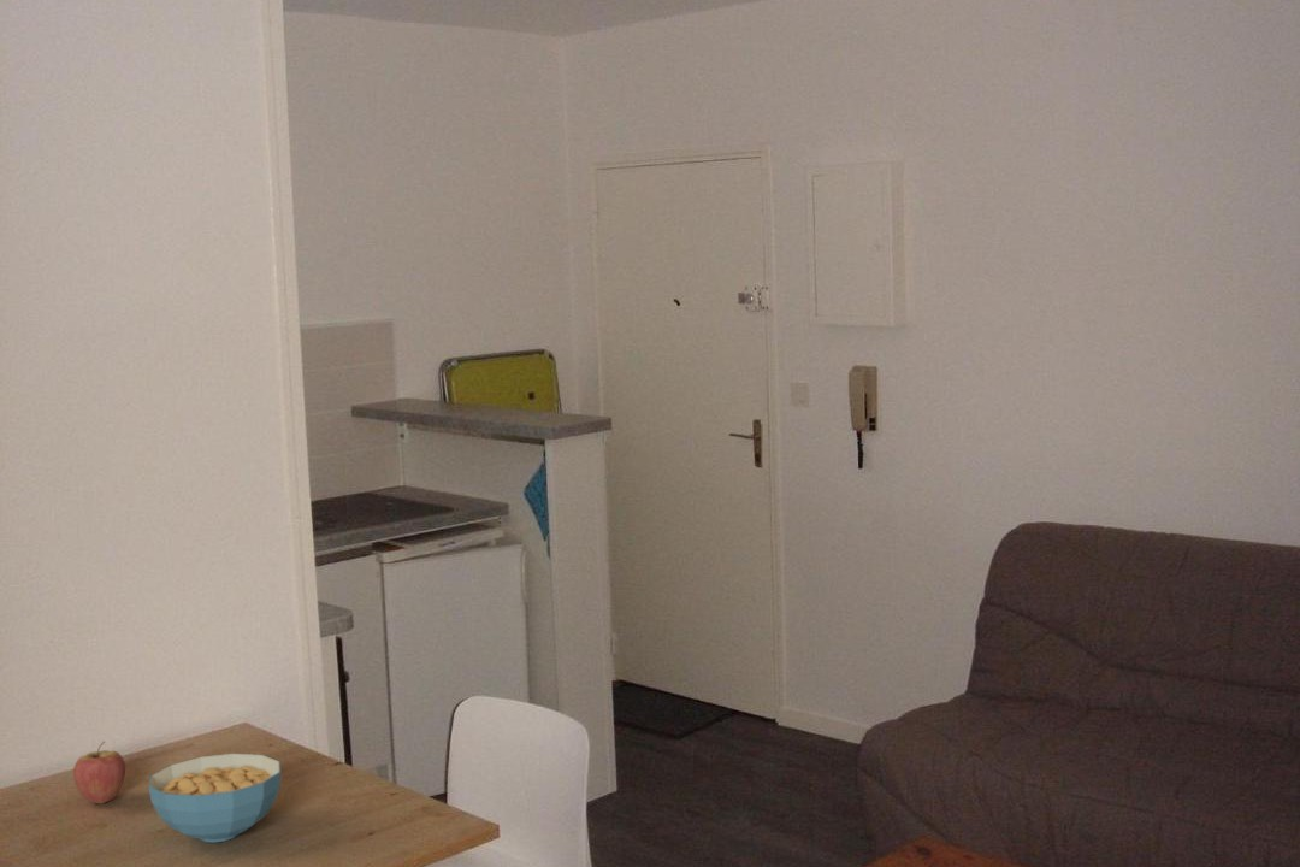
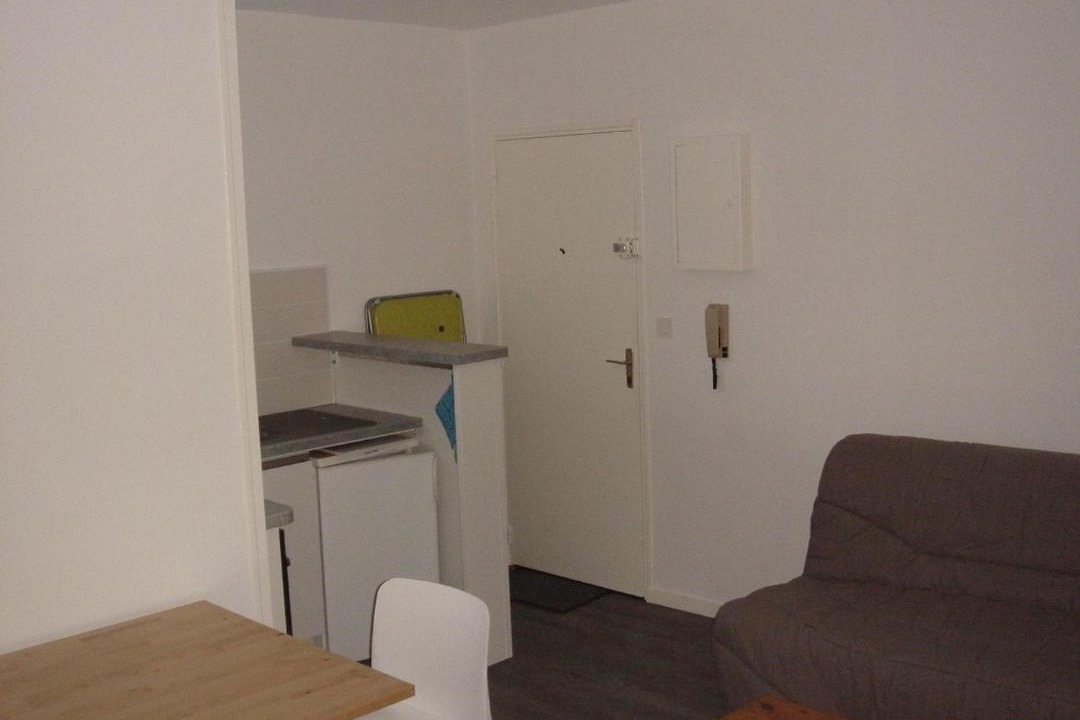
- fruit [72,741,126,804]
- cereal bowl [147,753,282,843]
